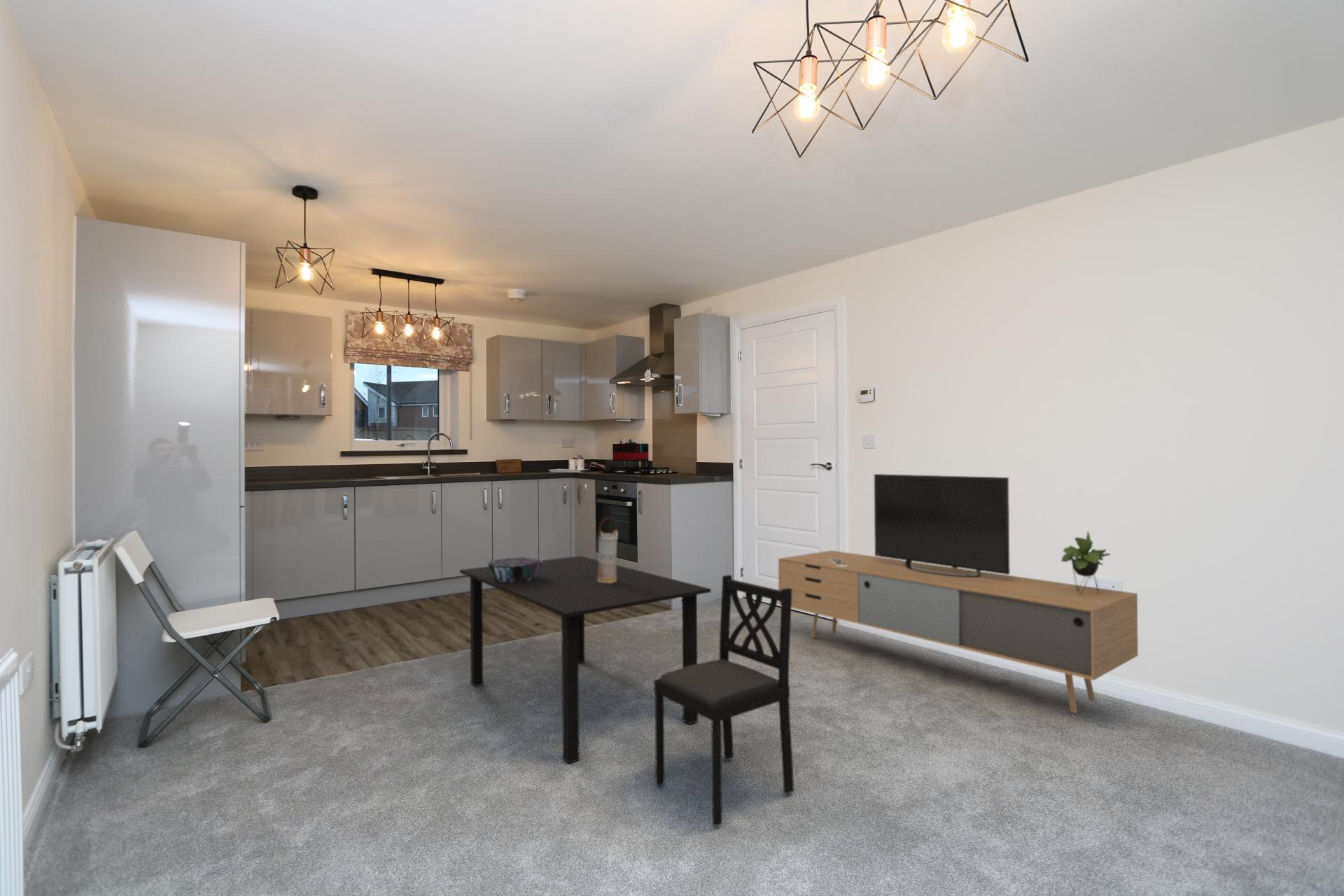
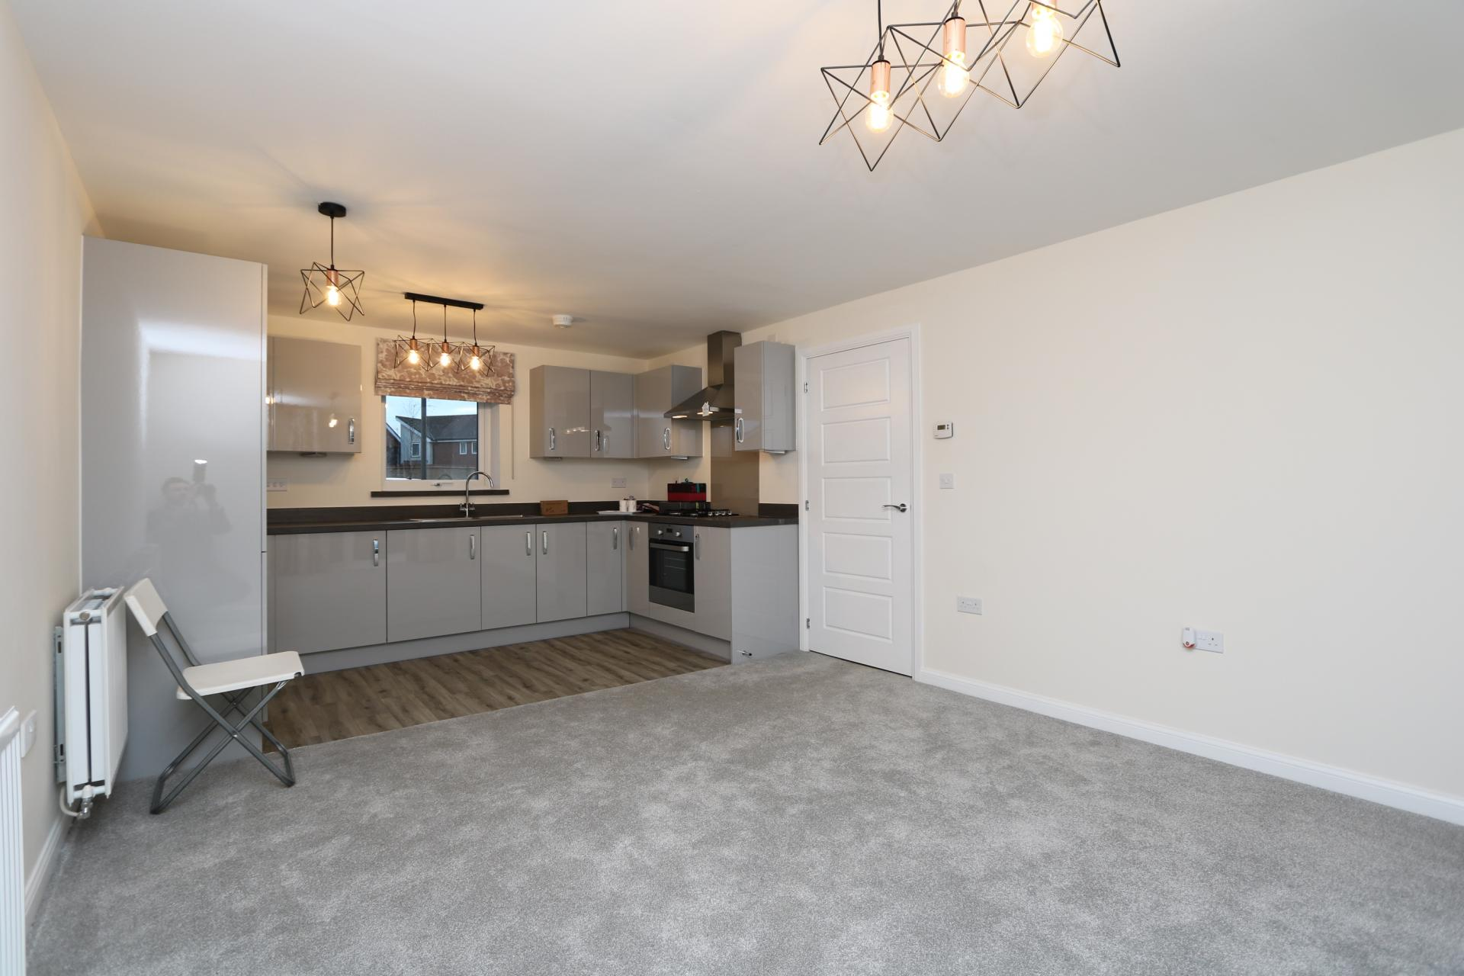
- media console [778,473,1139,714]
- dining set [459,555,794,827]
- decorative bowl [486,556,542,582]
- vase [596,517,619,583]
